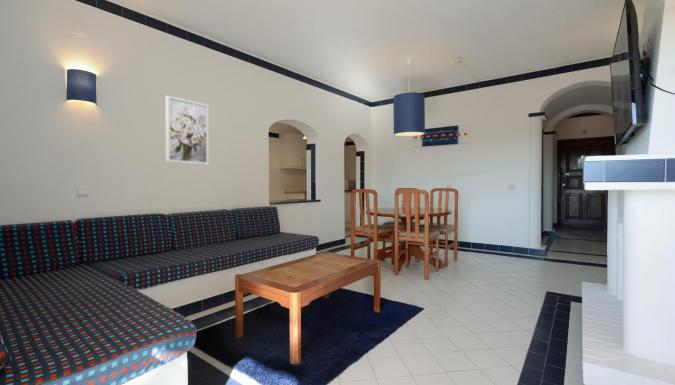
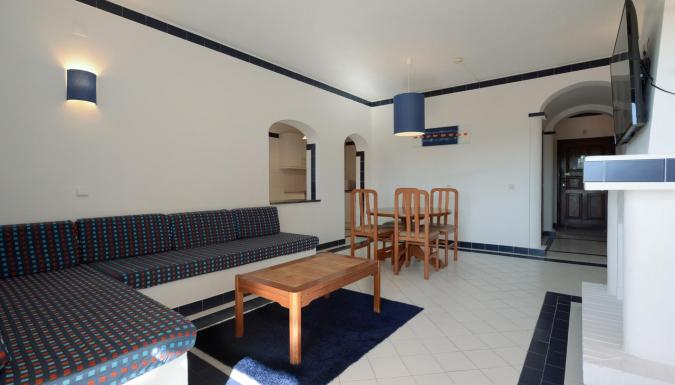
- wall art [165,95,210,166]
